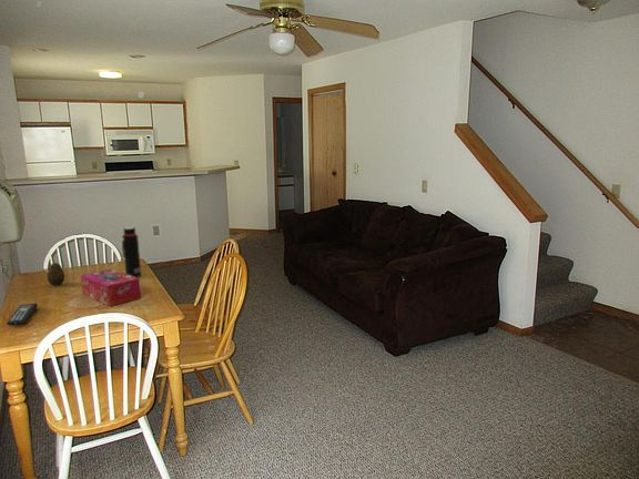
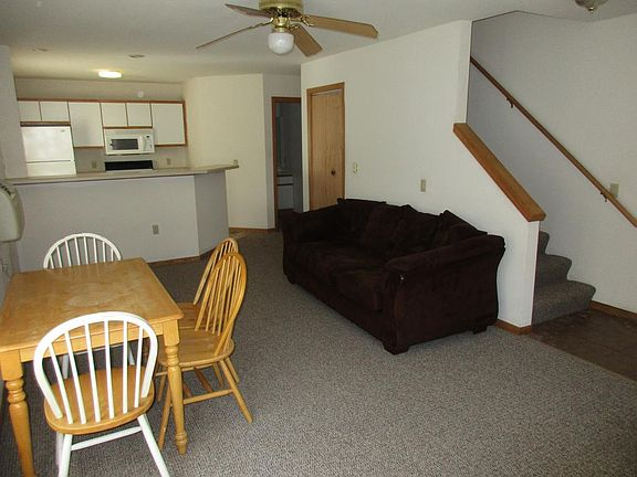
- remote control [6,303,39,326]
- fruit [45,262,65,286]
- tissue box [80,268,142,307]
- water bottle [121,226,142,278]
